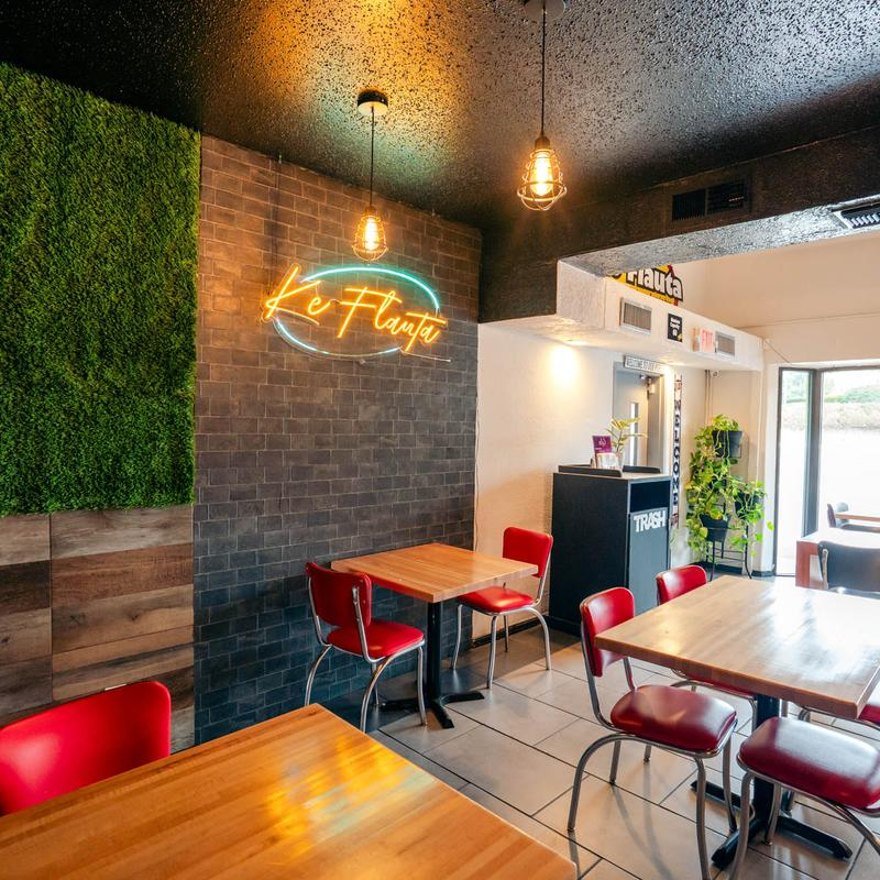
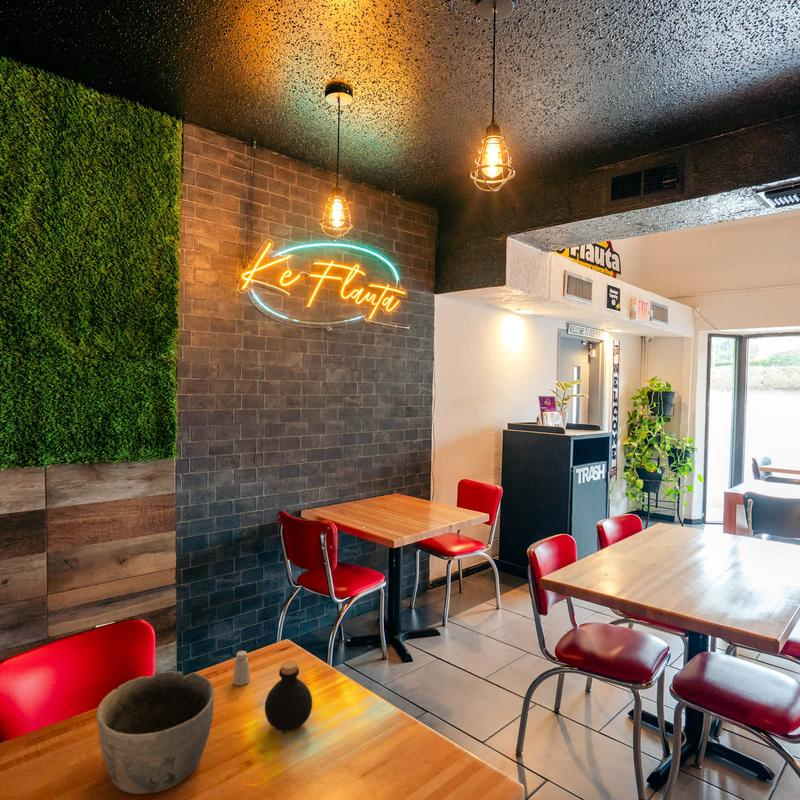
+ bowl [96,670,215,795]
+ saltshaker [232,650,251,686]
+ bottle [264,659,313,733]
